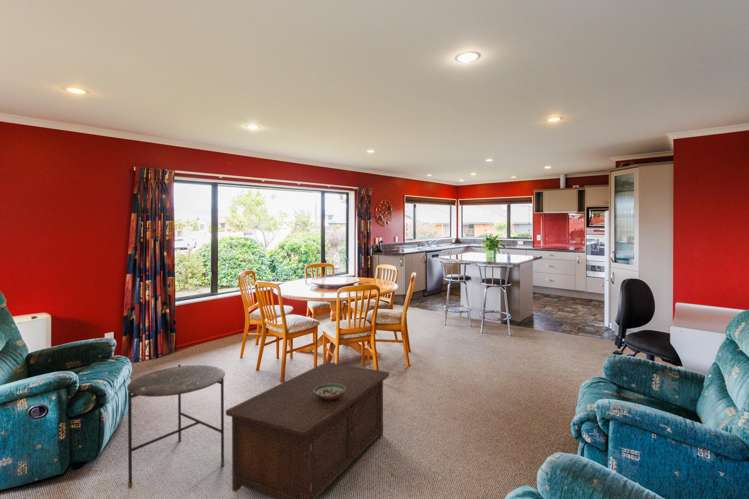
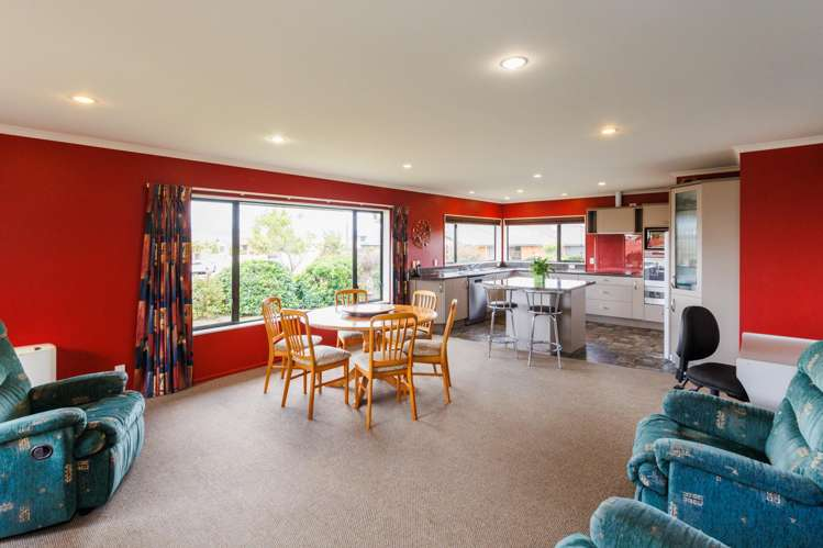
- side table [126,364,226,490]
- cabinet [225,361,390,499]
- decorative bowl [313,383,346,400]
